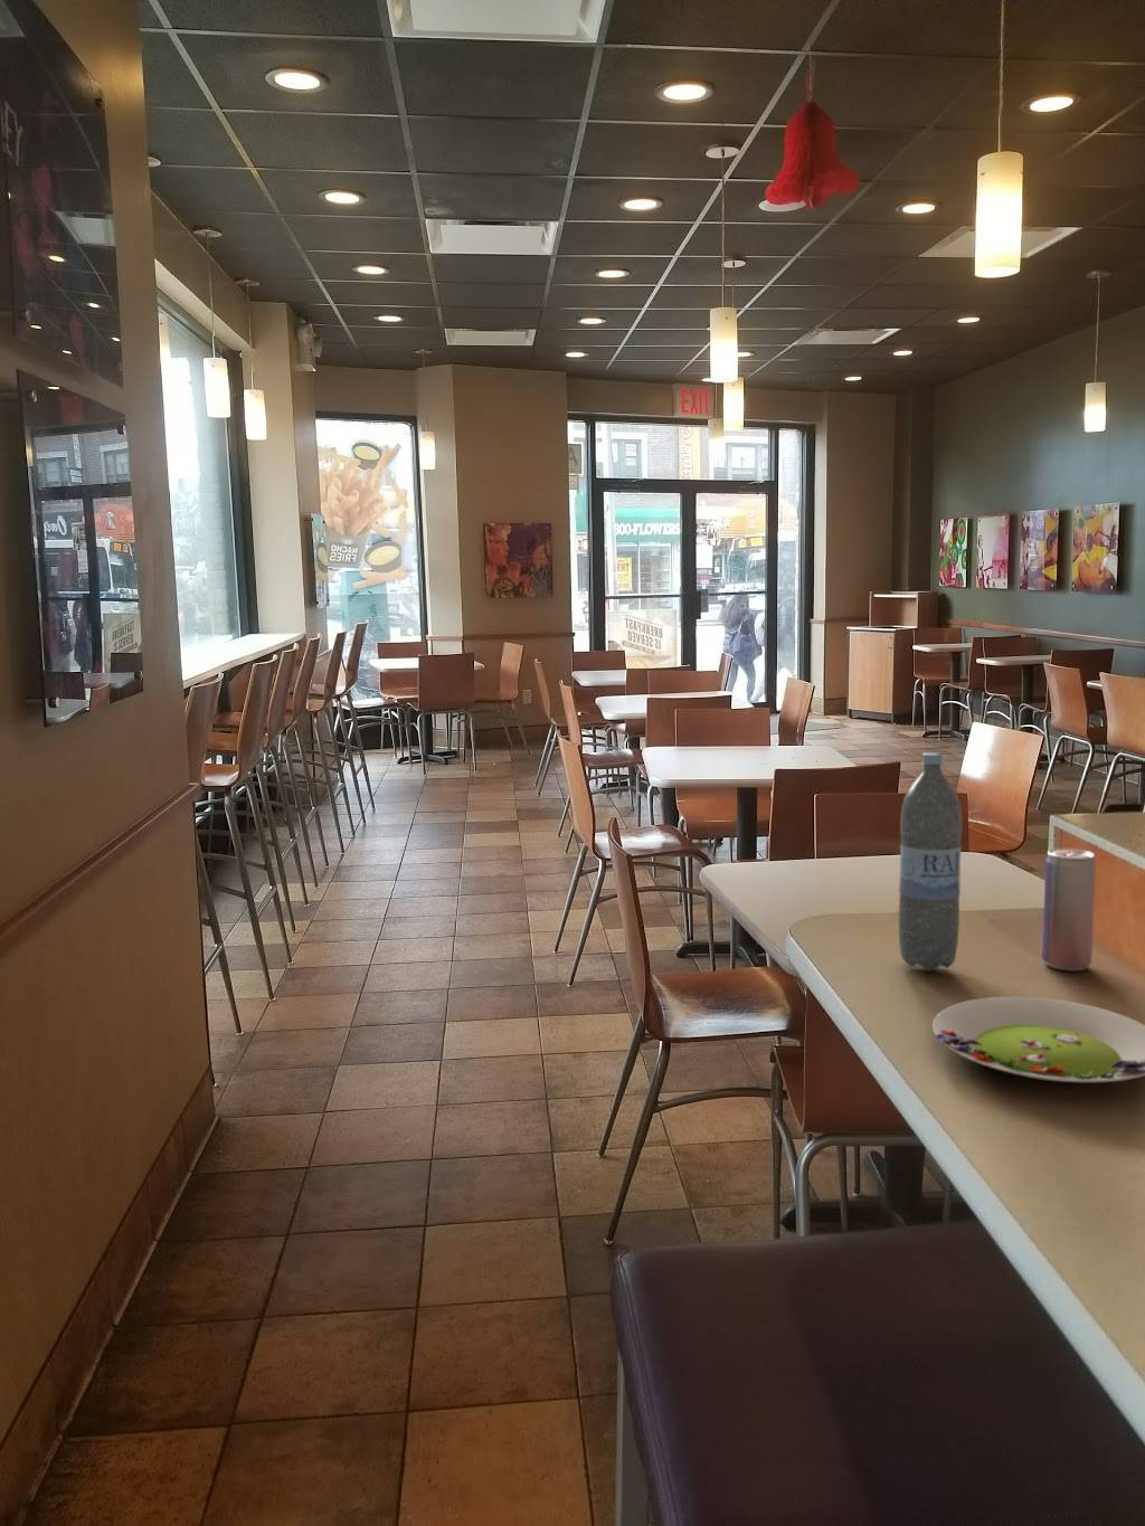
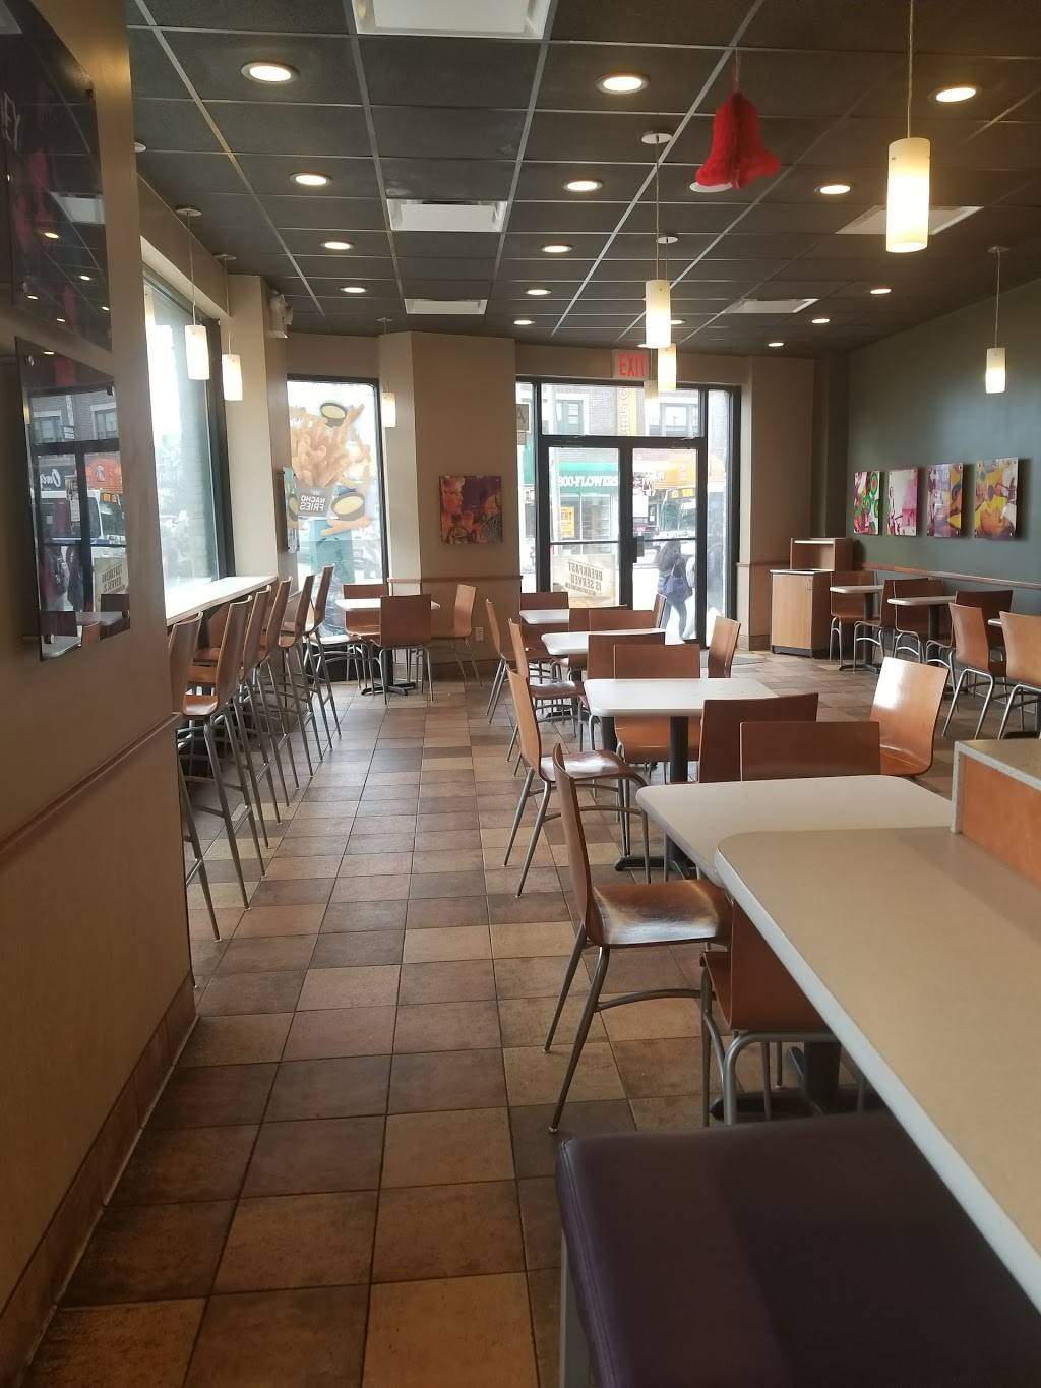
- salad plate [931,996,1145,1083]
- beverage can [1042,848,1097,972]
- water bottle [898,752,962,972]
